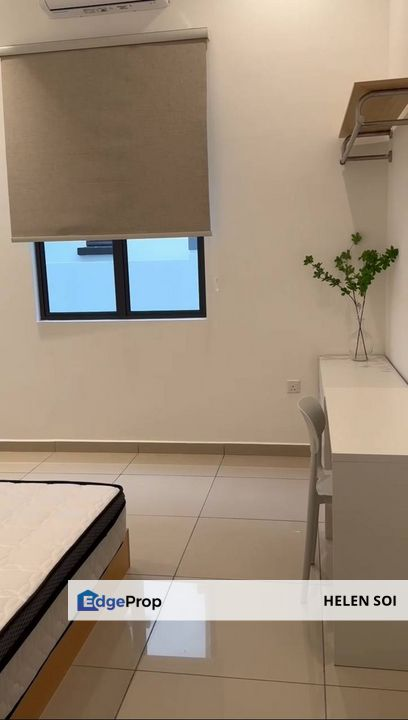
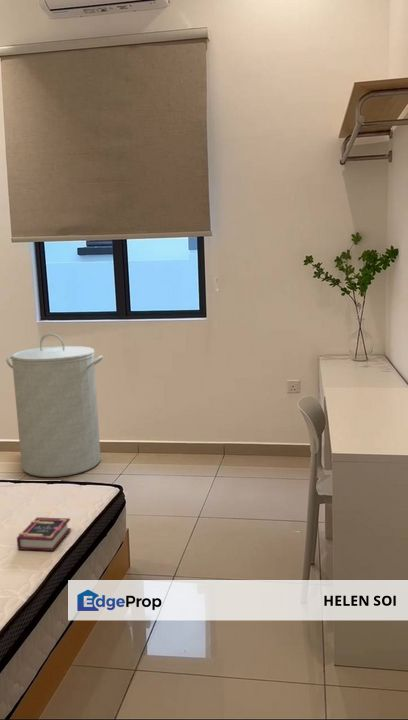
+ laundry hamper [5,332,104,478]
+ book [16,516,72,552]
